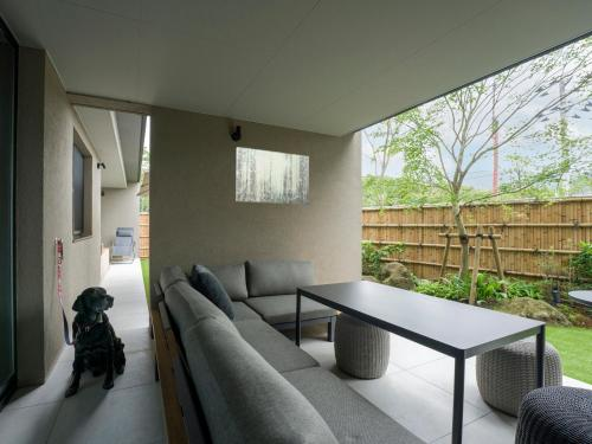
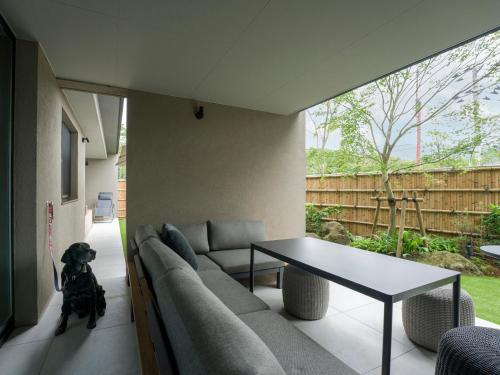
- wall art [234,146,310,206]
